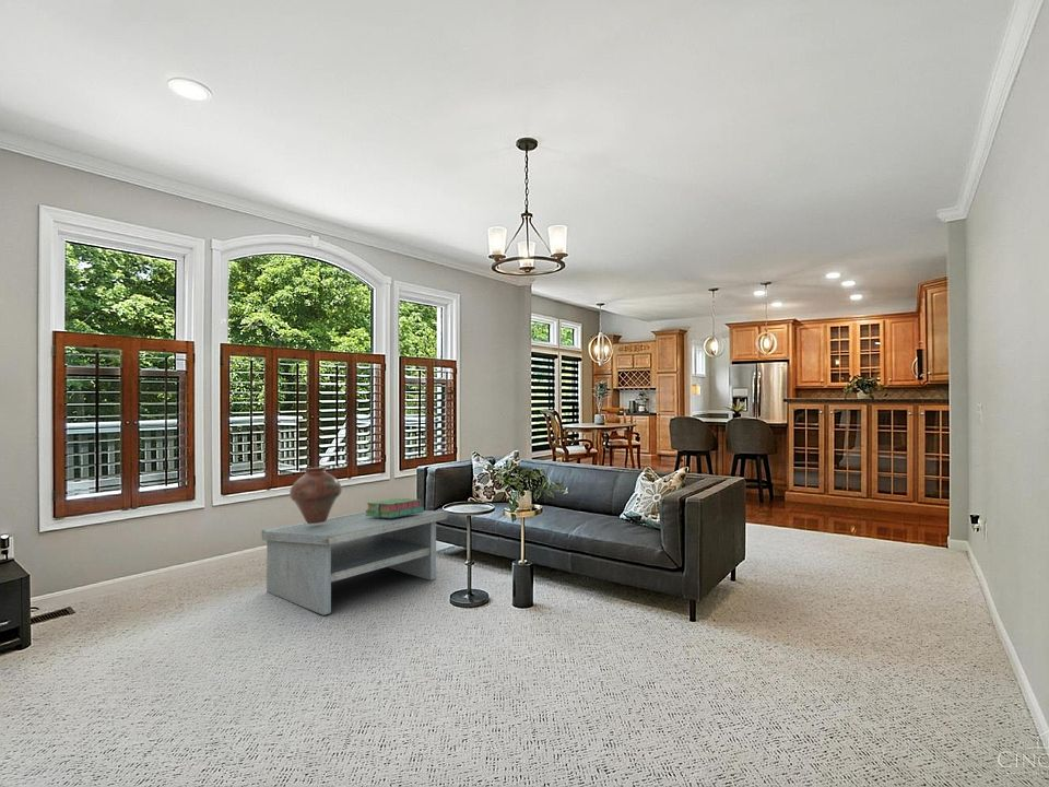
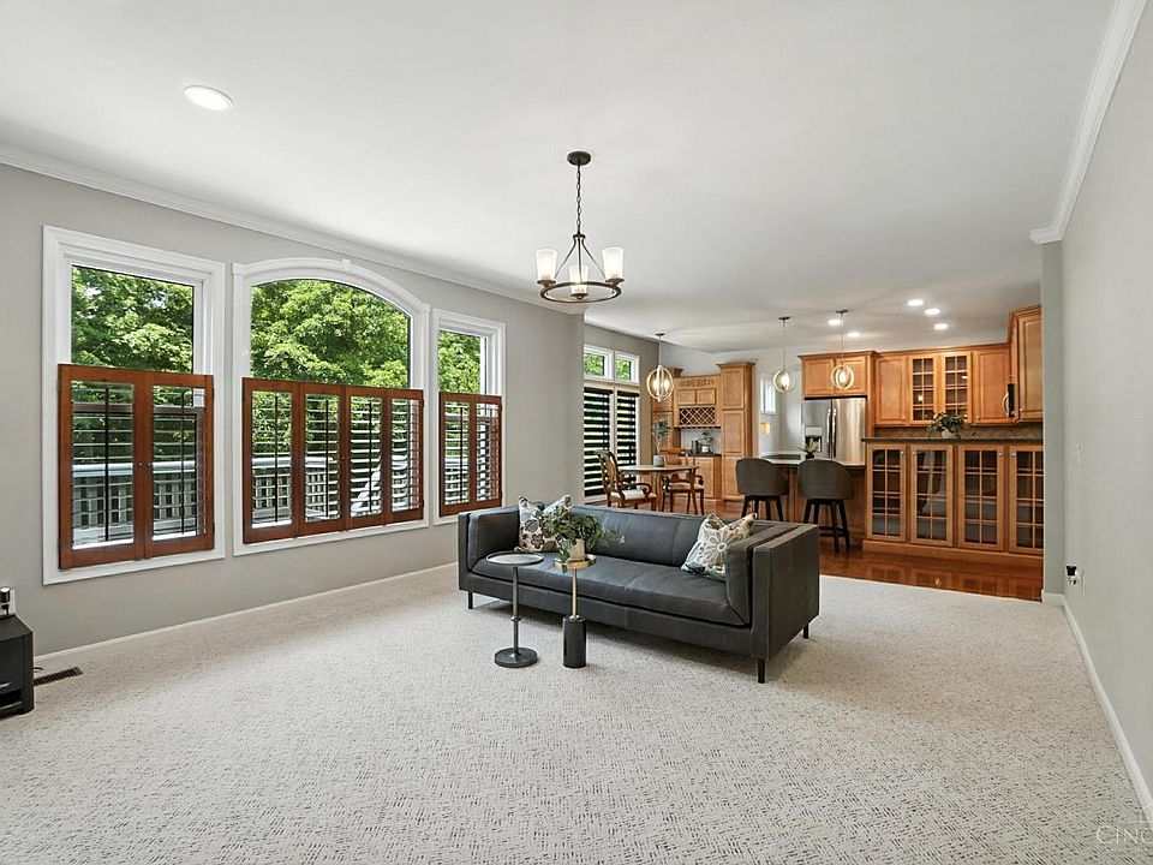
- stack of books [365,497,425,518]
- vase [288,466,343,524]
- coffee table [261,509,449,616]
